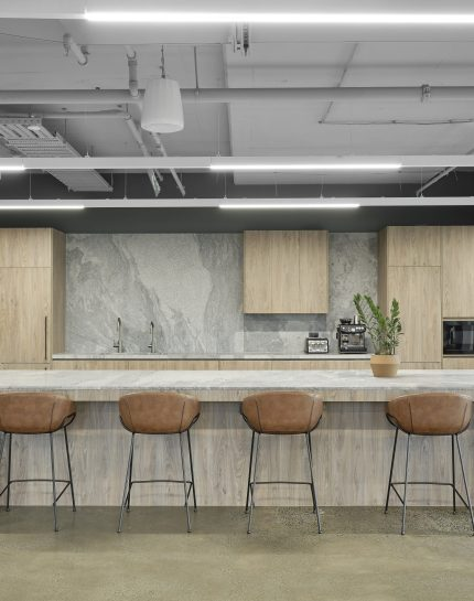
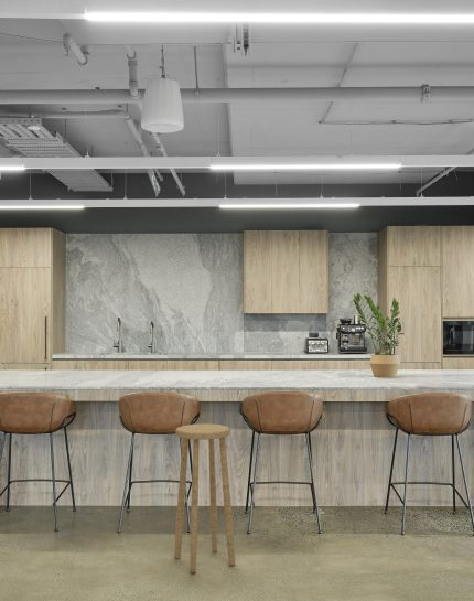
+ stool [173,423,236,573]
